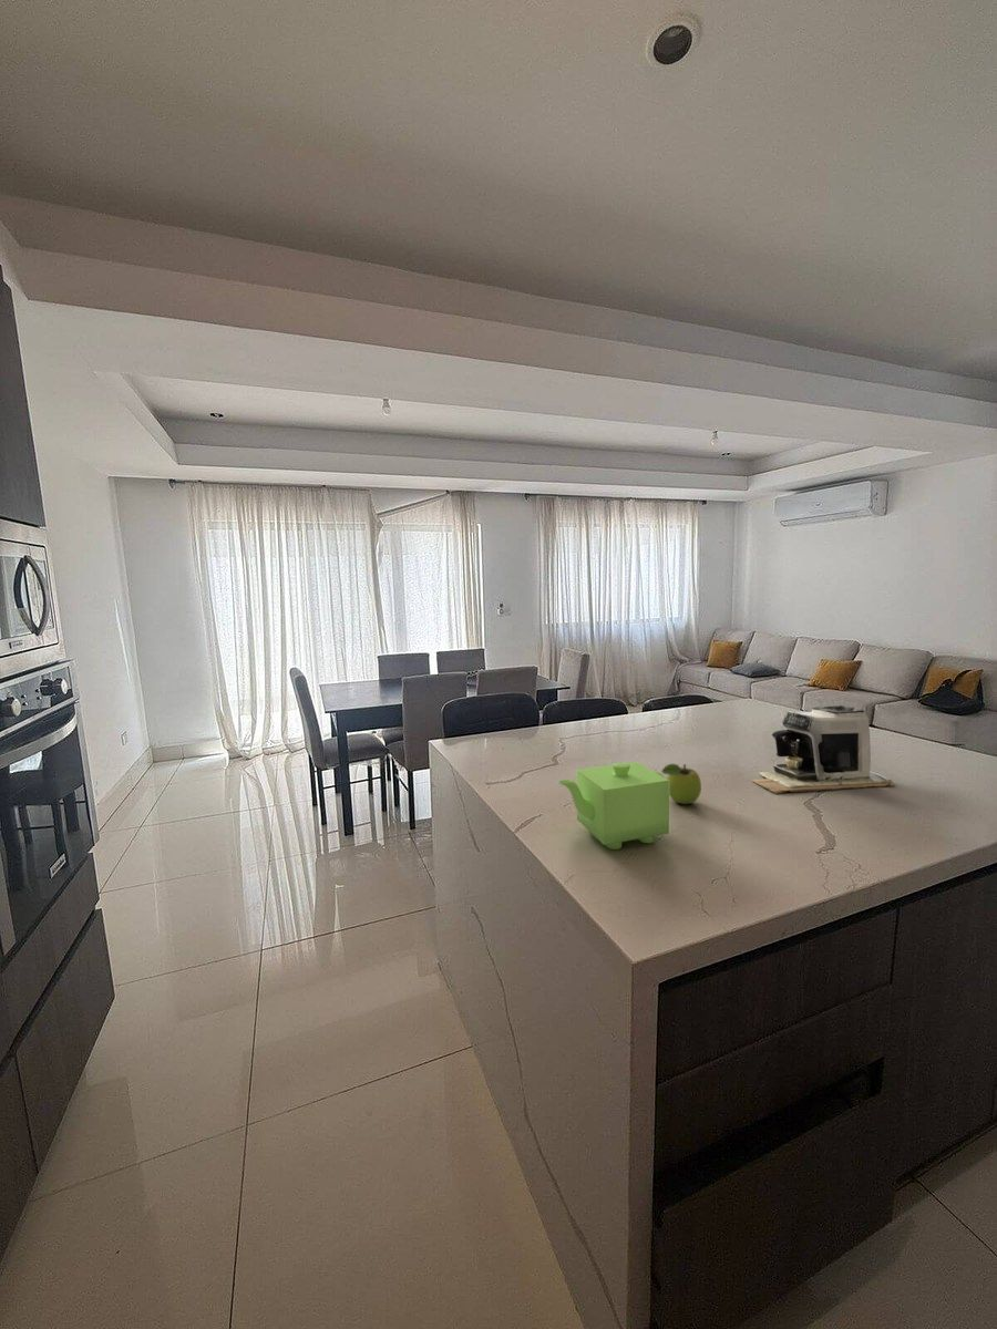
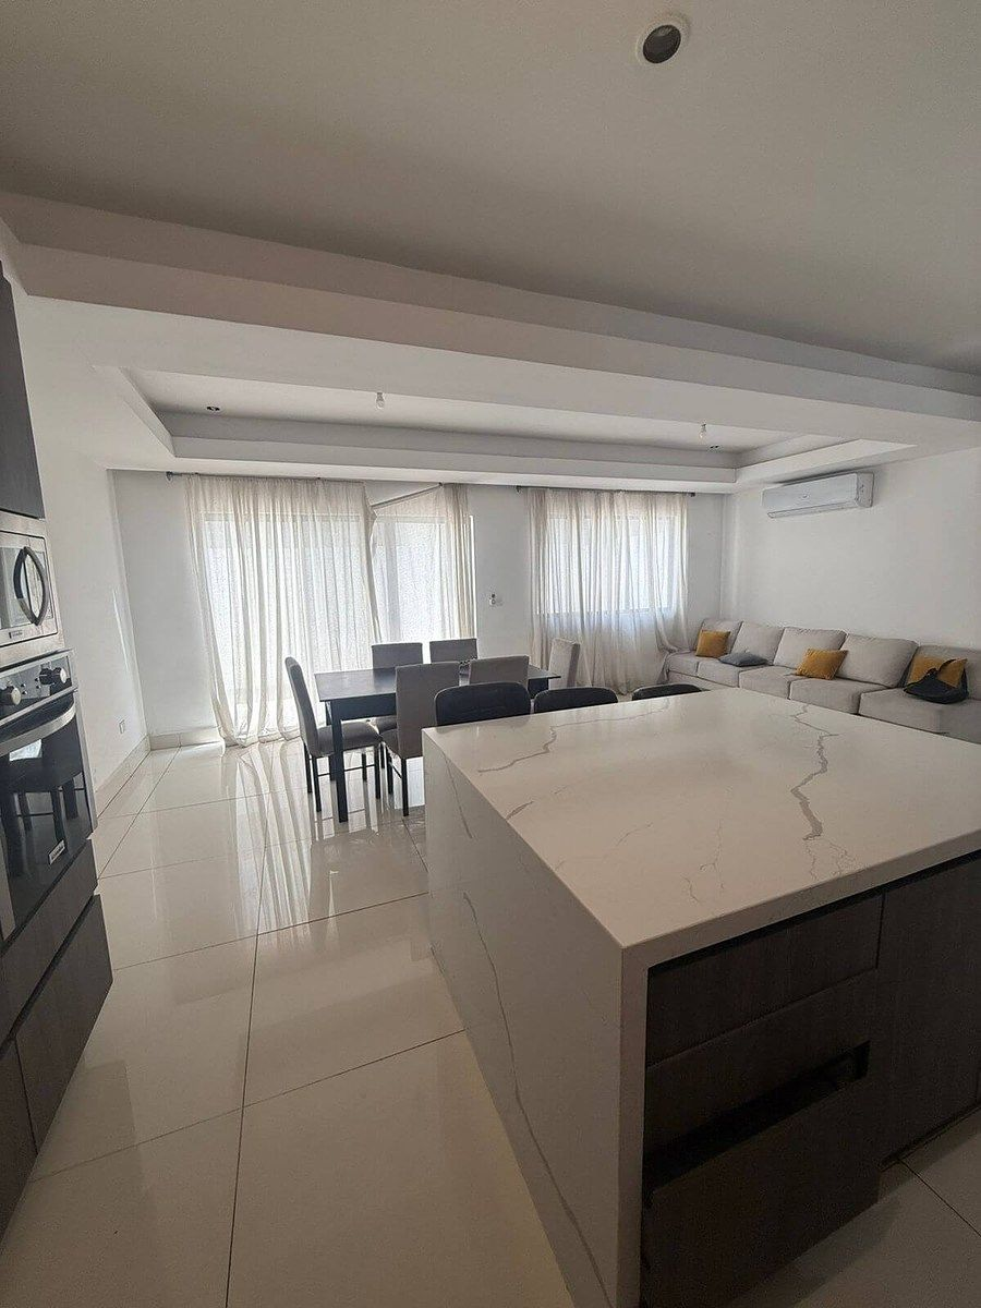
- fruit [660,763,702,805]
- teapot [557,761,670,851]
- coffee maker [751,704,897,795]
